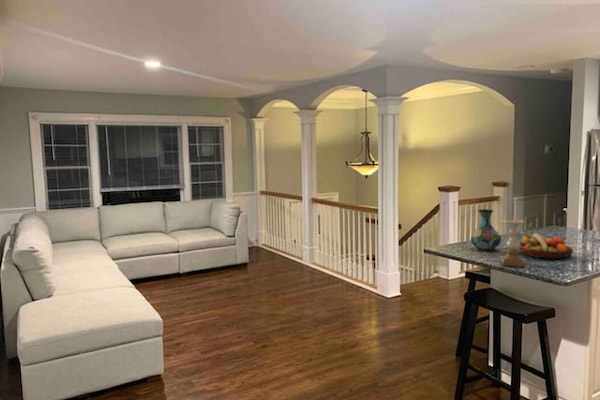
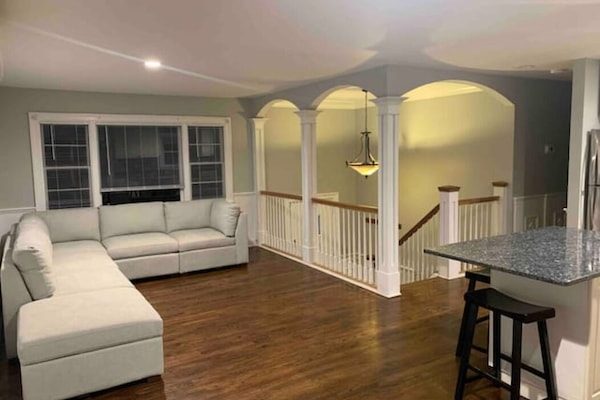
- fruit bowl [518,232,574,260]
- candle holder [500,219,525,268]
- vase [470,208,502,252]
